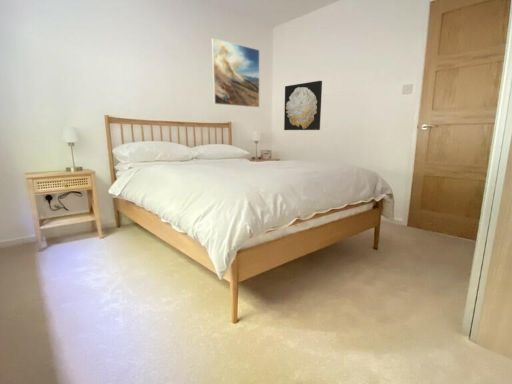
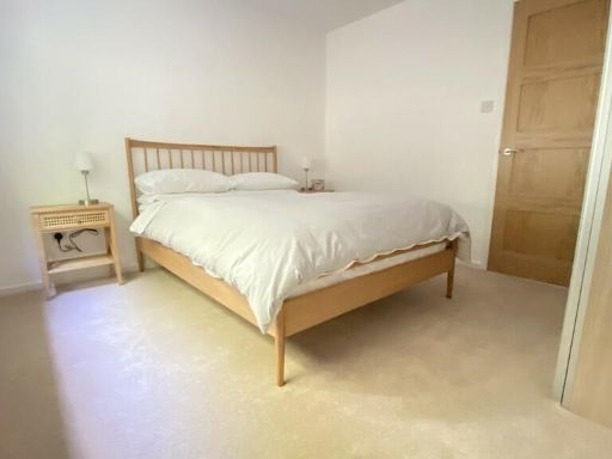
- wall art [283,80,323,131]
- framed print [210,37,260,108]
